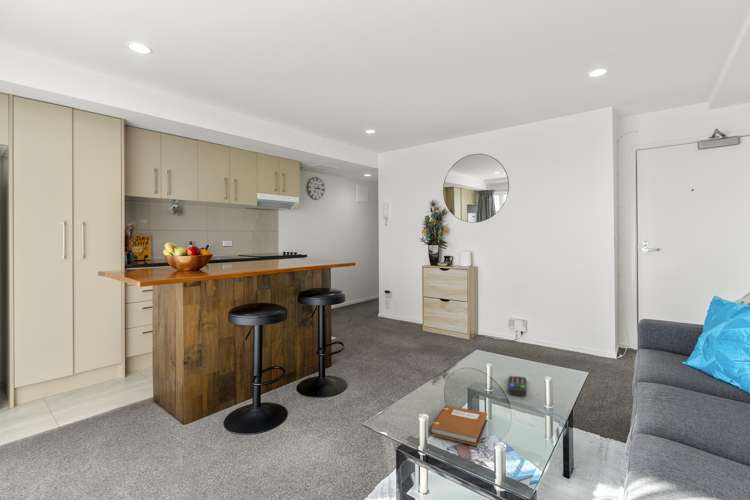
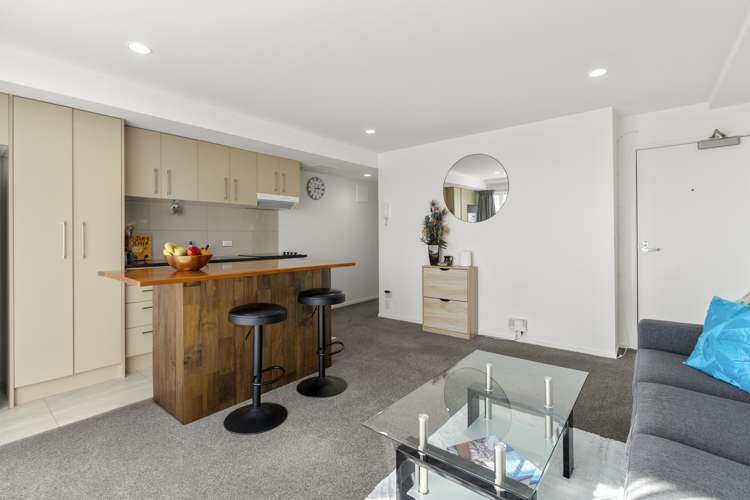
- notebook [428,404,488,447]
- remote control [507,375,528,397]
